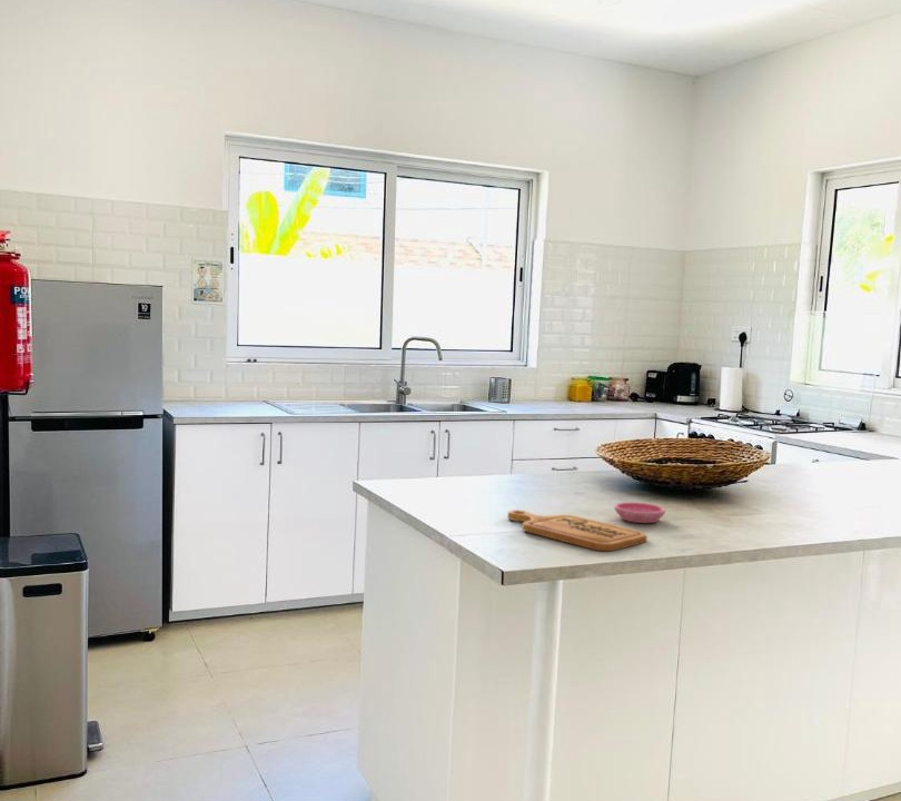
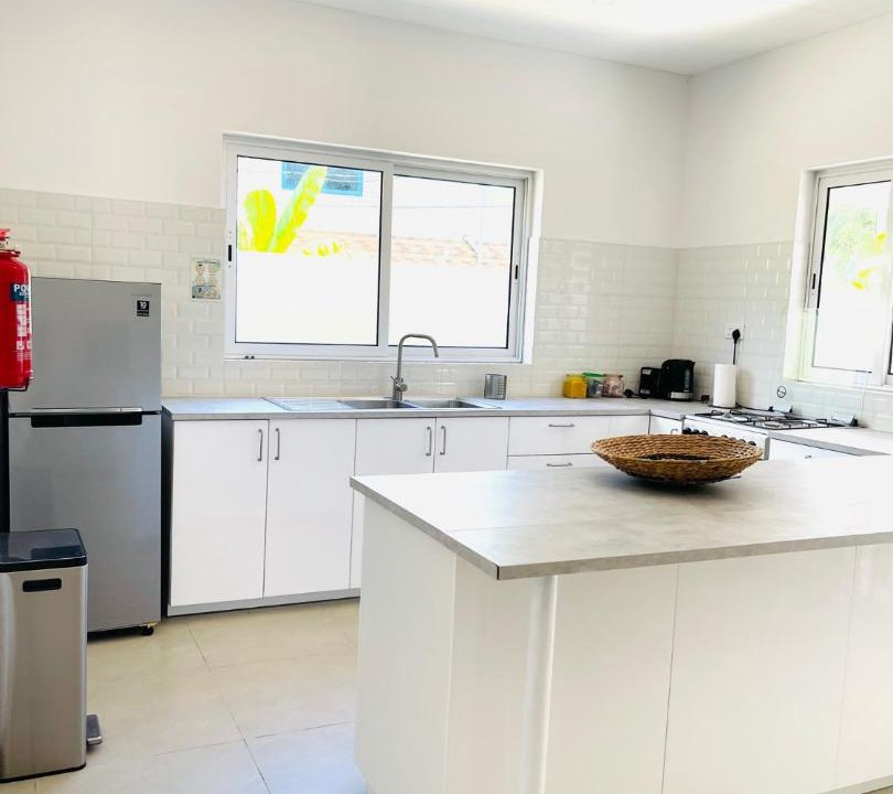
- saucer [613,502,666,524]
- cutting board [507,508,648,552]
